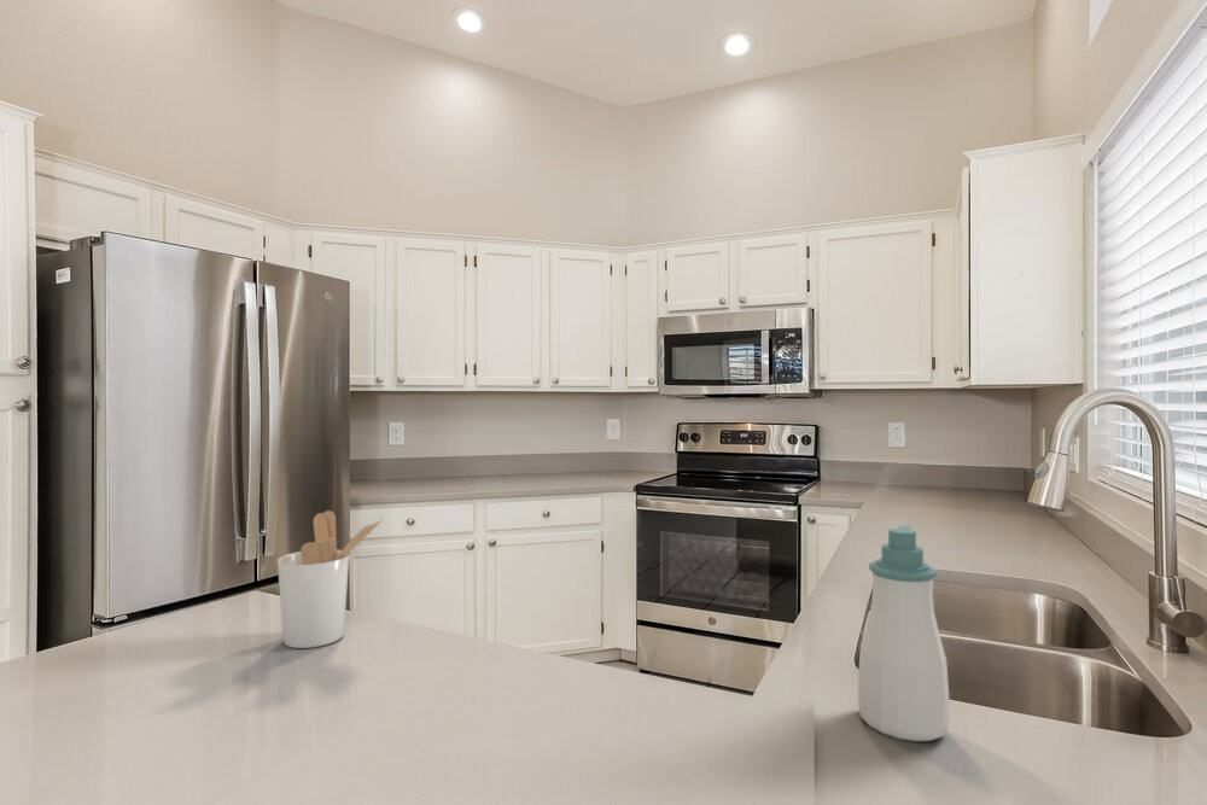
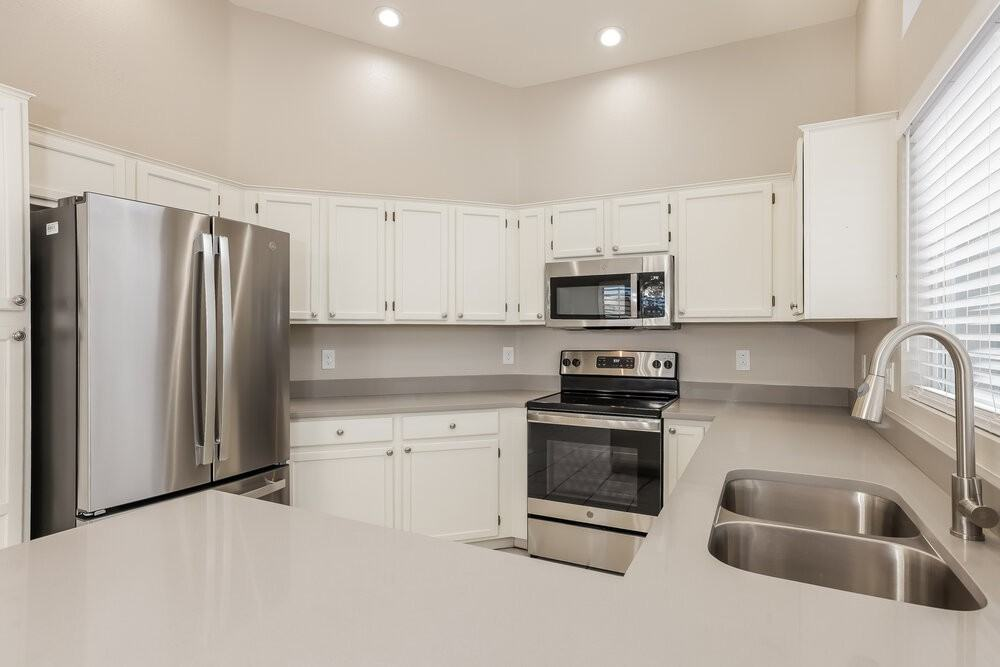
- utensil holder [276,509,385,649]
- soap bottle [857,524,950,742]
